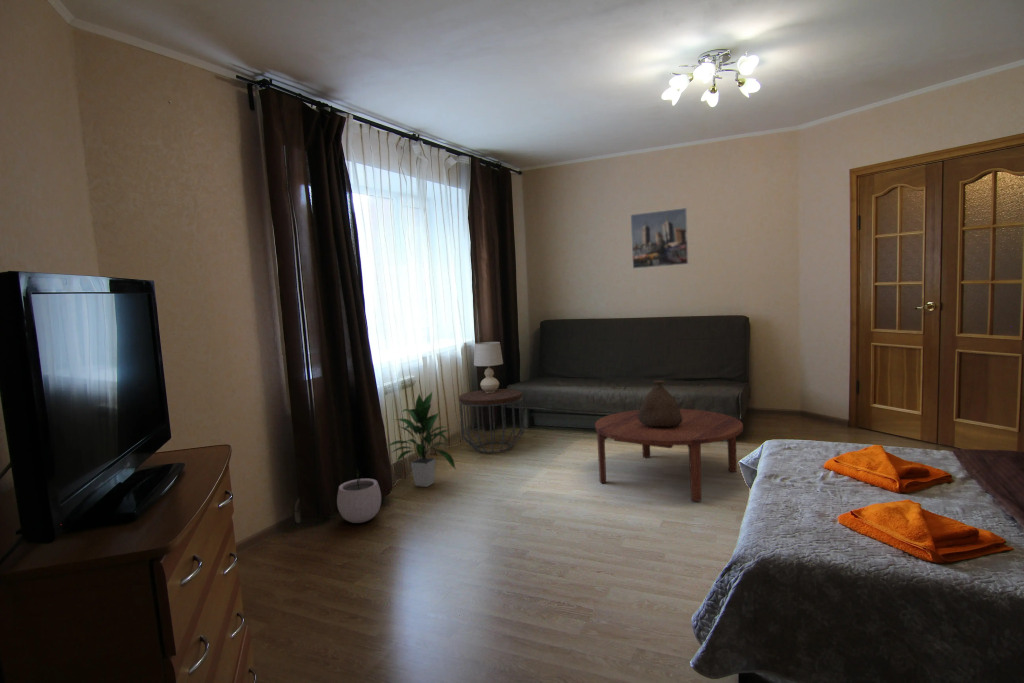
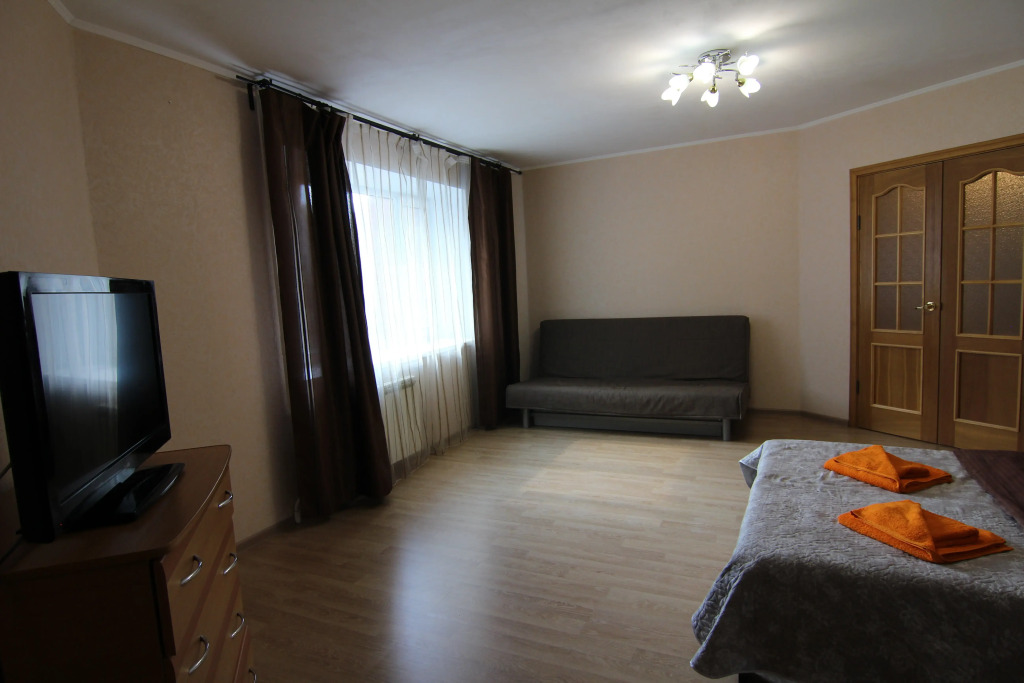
- side table [458,388,525,454]
- coffee table [594,408,744,502]
- indoor plant [387,391,456,488]
- bag [638,379,682,427]
- plant pot [336,468,382,524]
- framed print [630,207,690,270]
- table lamp [473,341,504,393]
